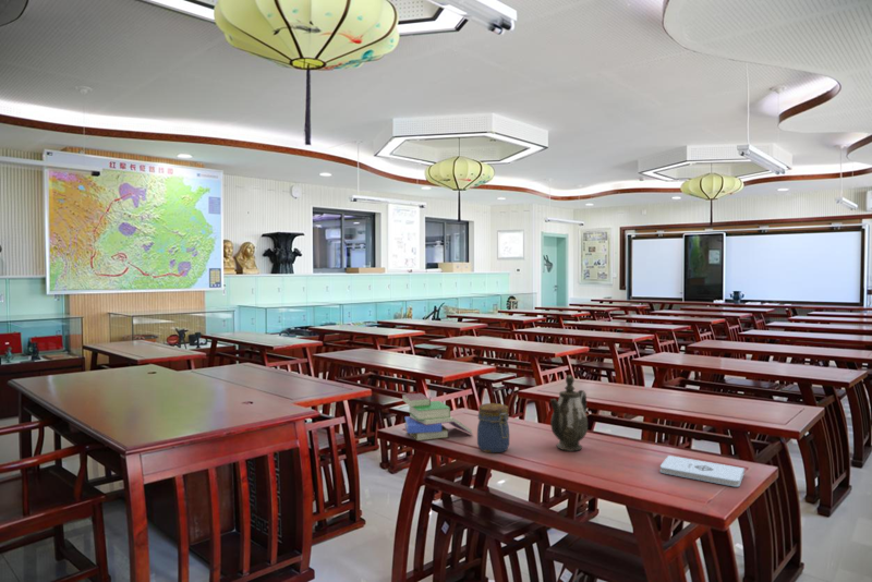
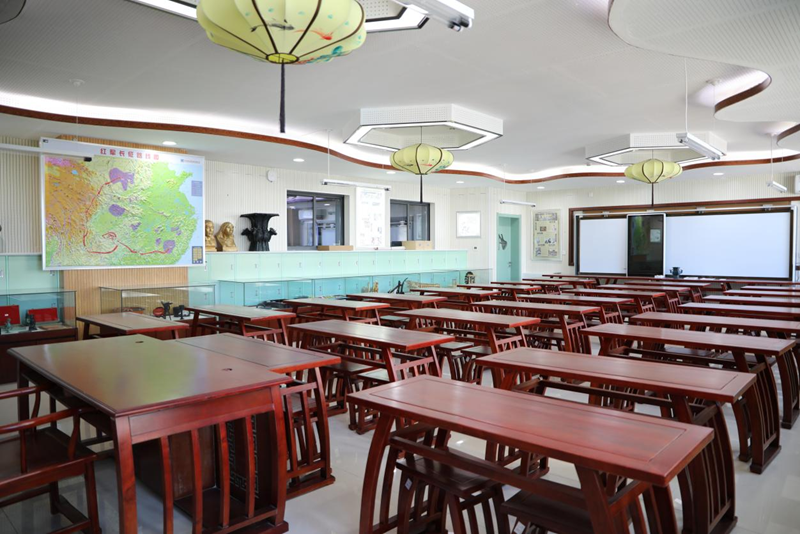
- teapot [549,374,589,452]
- jar [476,402,510,453]
- notepad [659,454,746,488]
- book [401,392,474,441]
